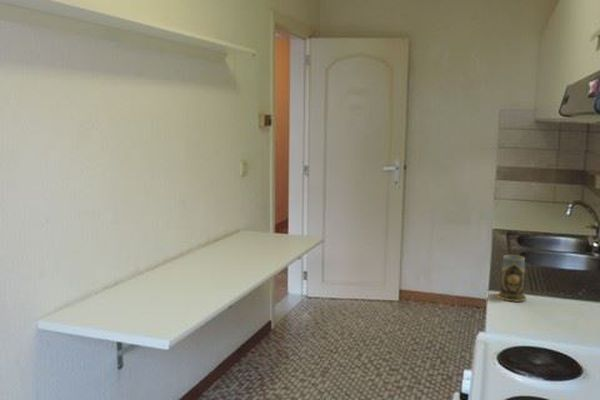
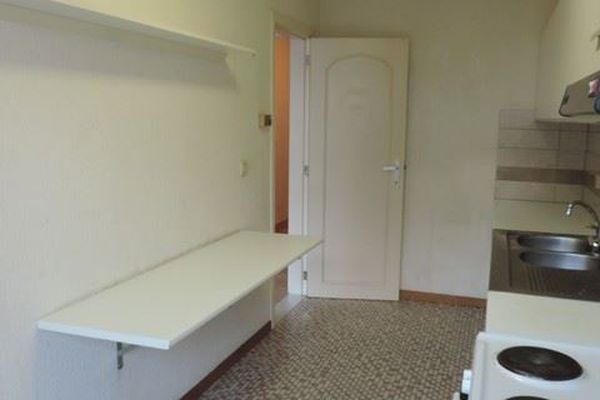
- mug [497,254,527,303]
